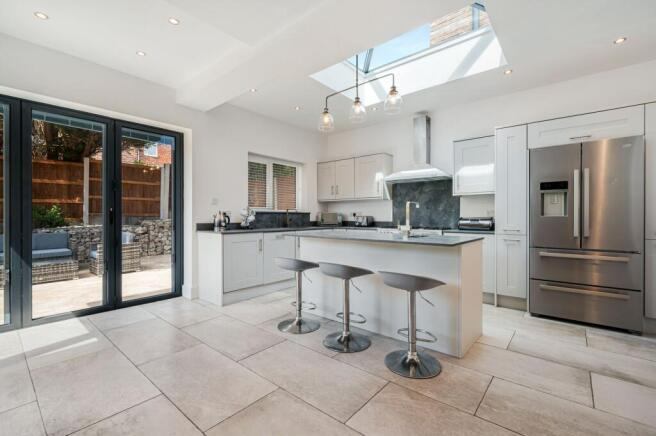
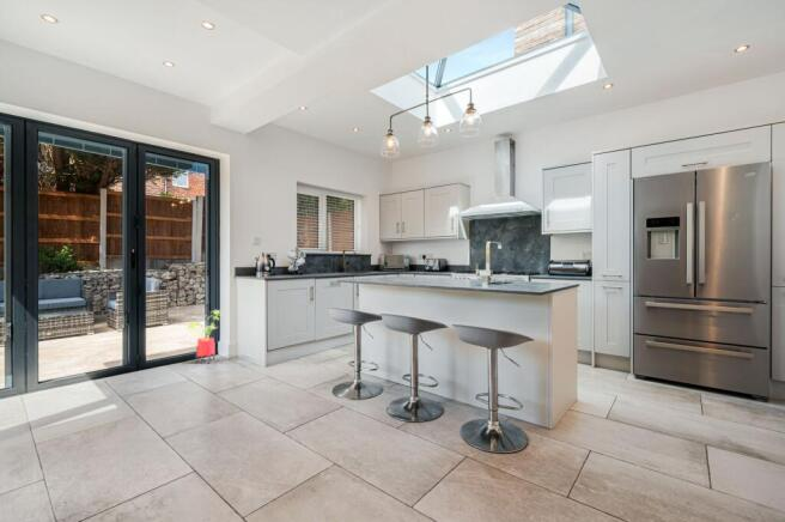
+ house plant [187,309,225,365]
